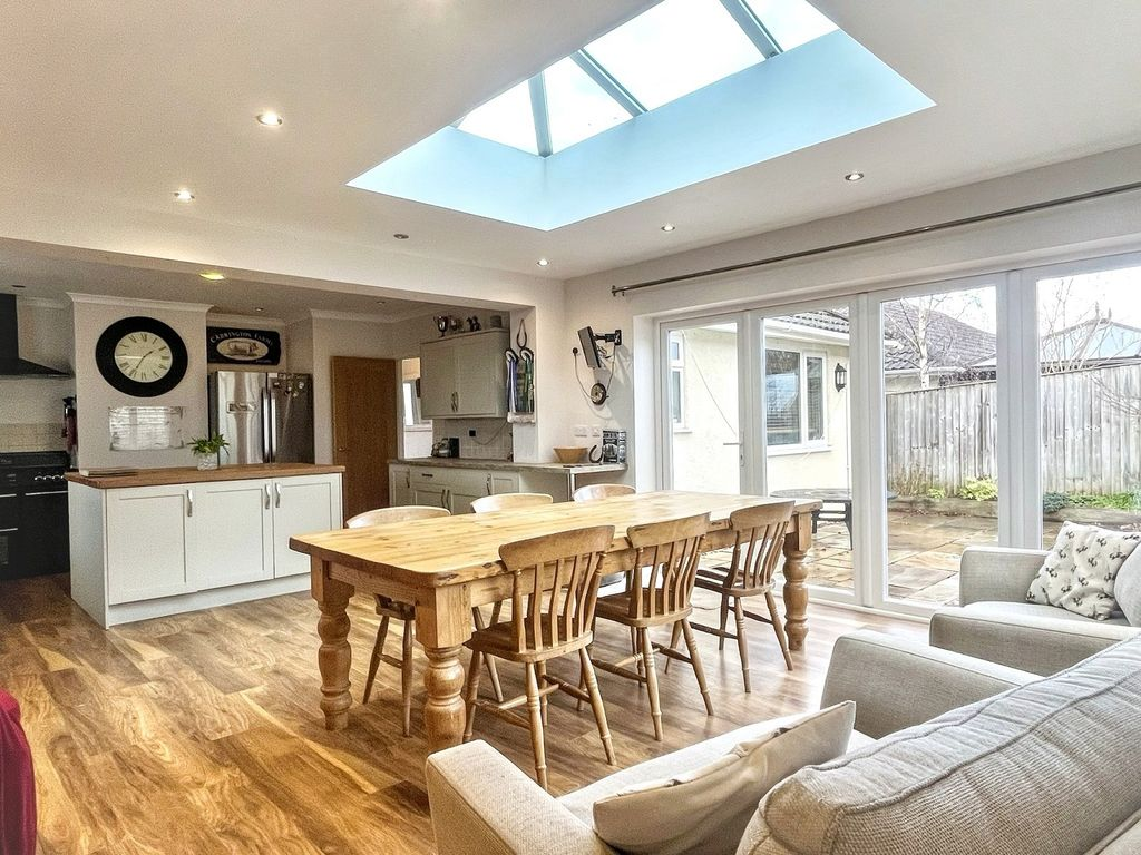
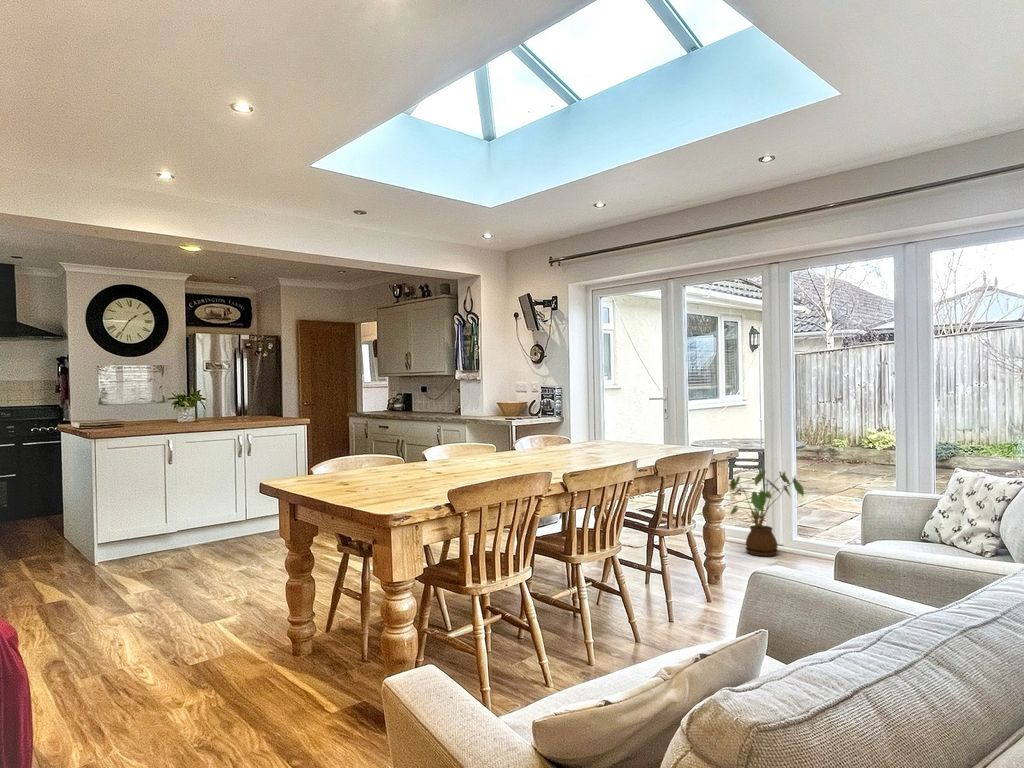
+ house plant [729,469,805,557]
